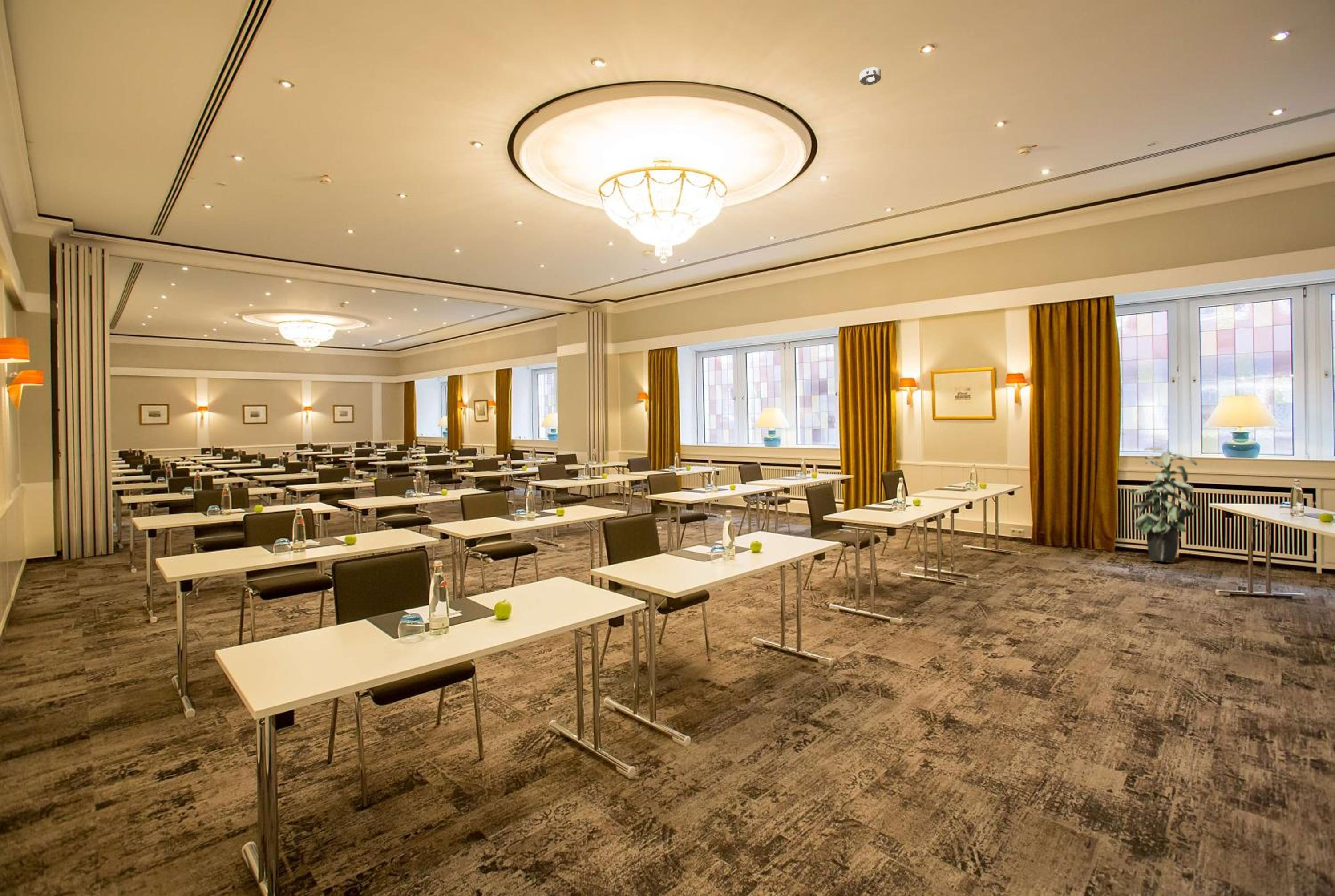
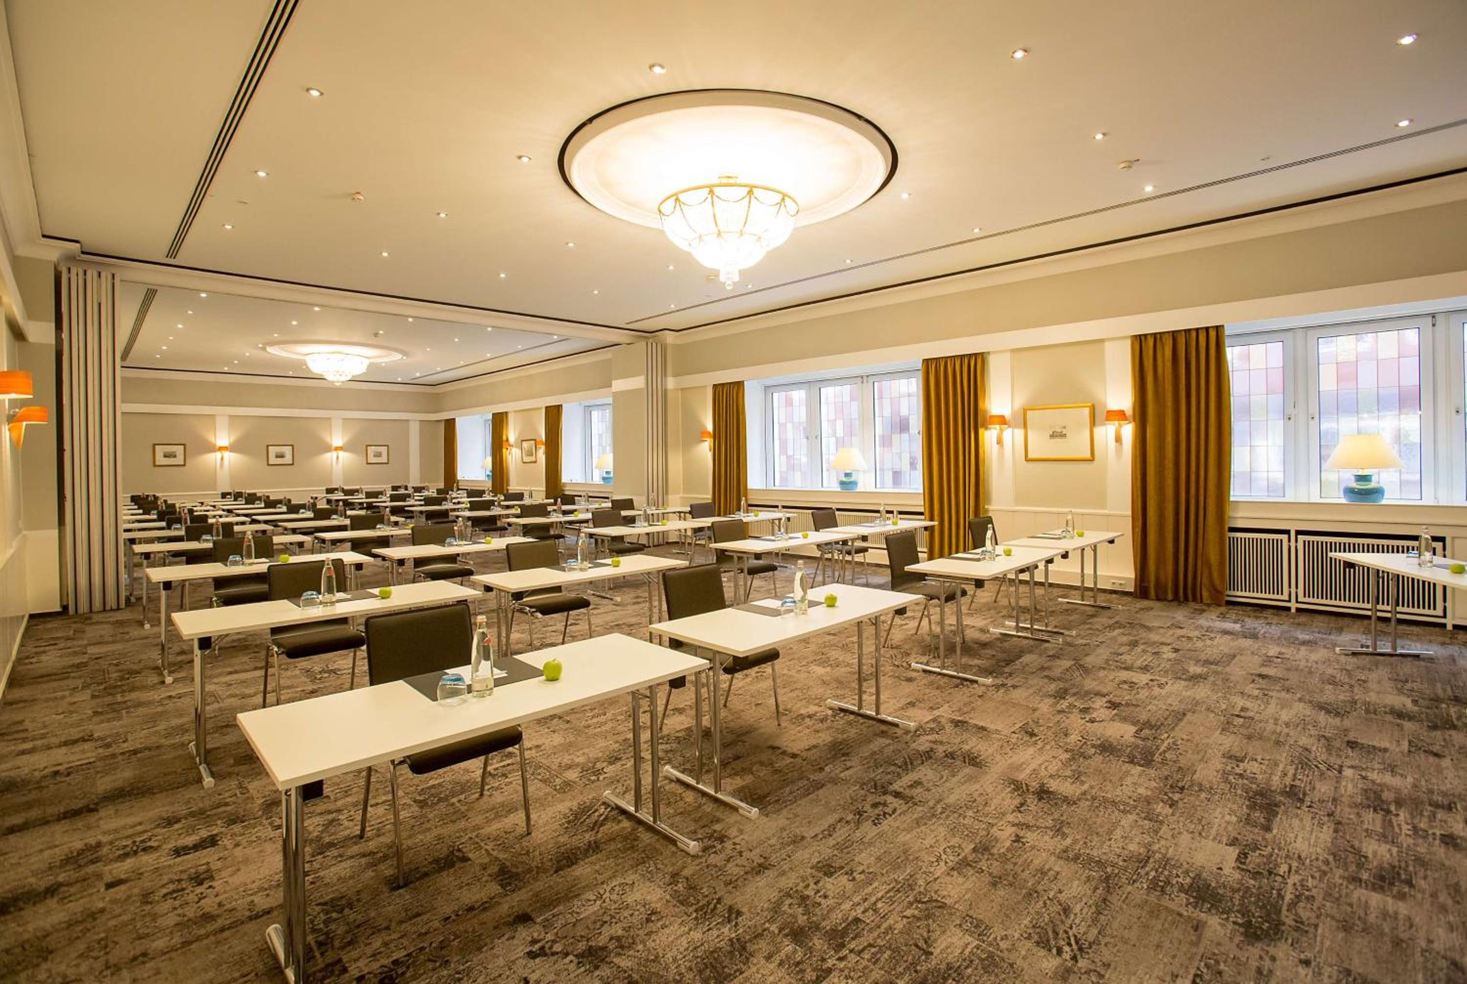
- indoor plant [1126,447,1201,563]
- smoke detector [859,66,882,86]
